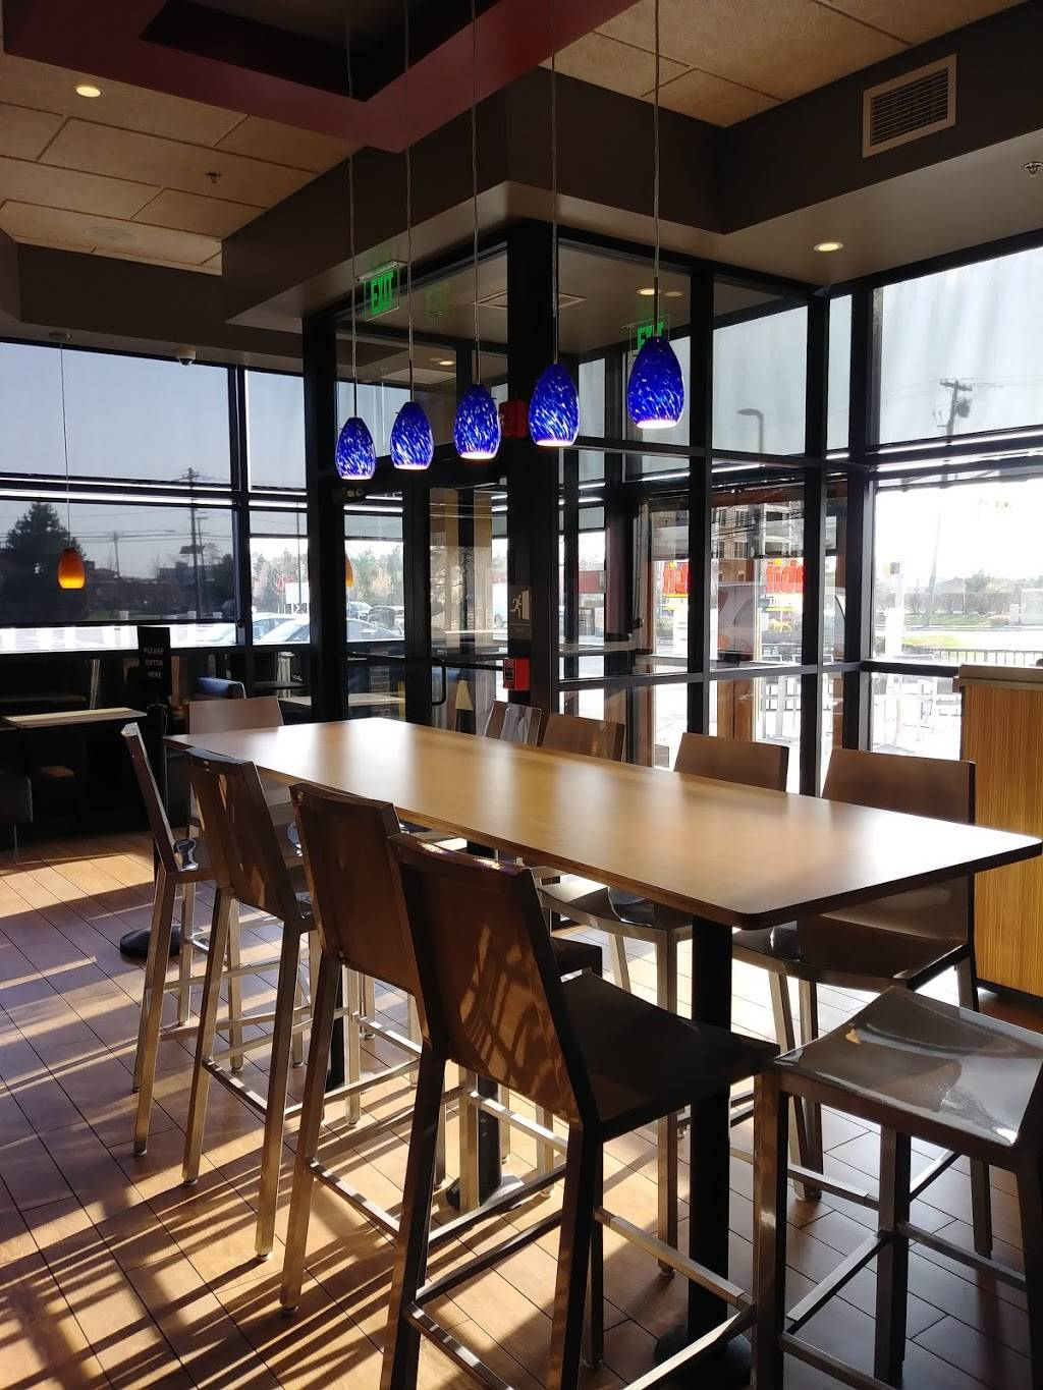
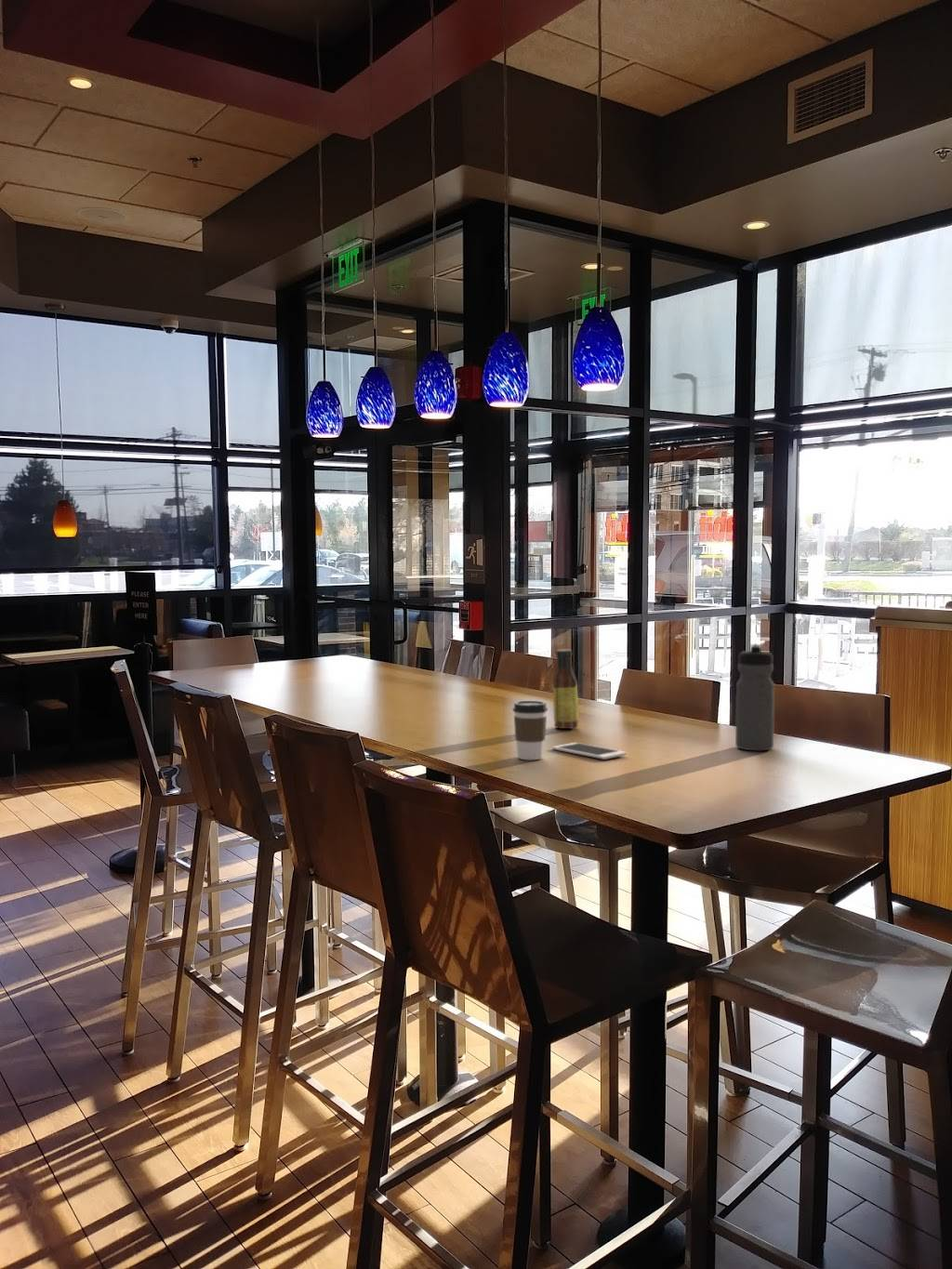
+ water bottle [734,643,775,752]
+ cell phone [551,742,628,760]
+ coffee cup [512,700,549,760]
+ sauce bottle [552,649,579,730]
